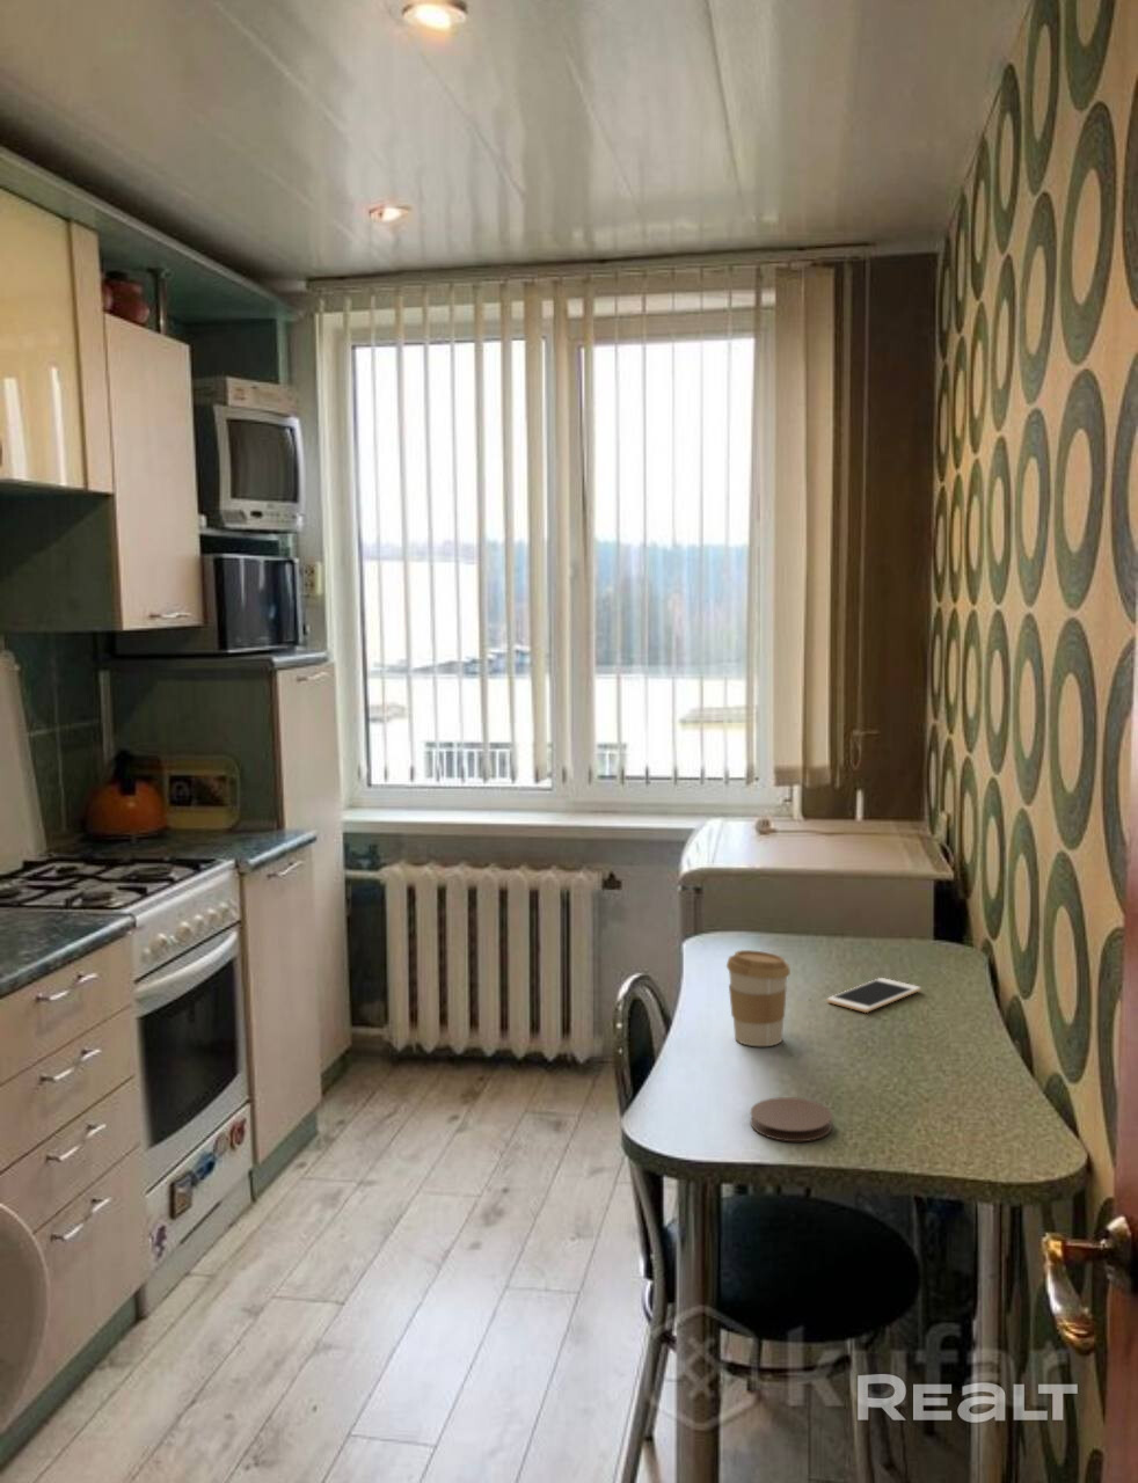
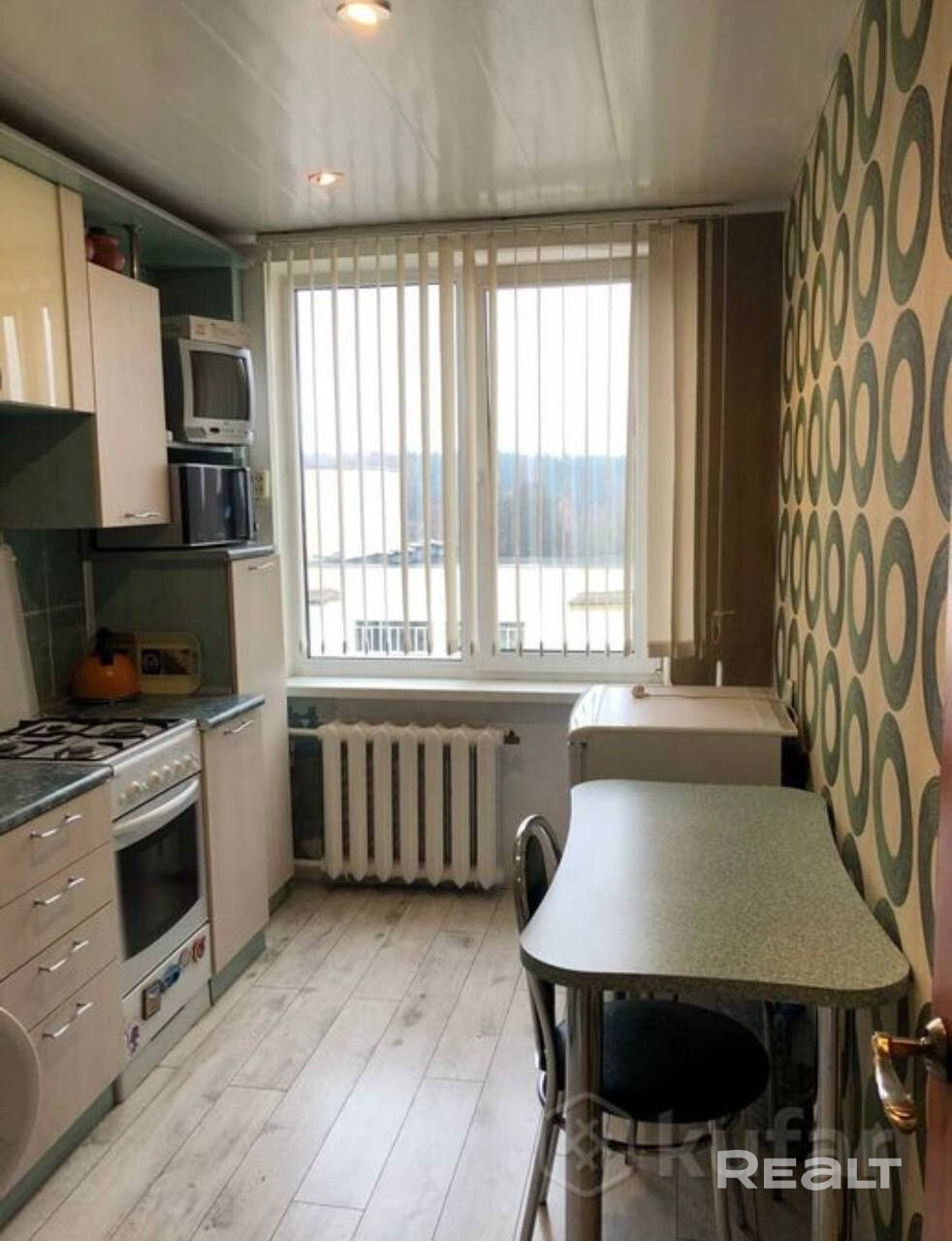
- cell phone [826,976,922,1013]
- coffee cup [726,949,791,1047]
- coaster [748,1096,833,1142]
